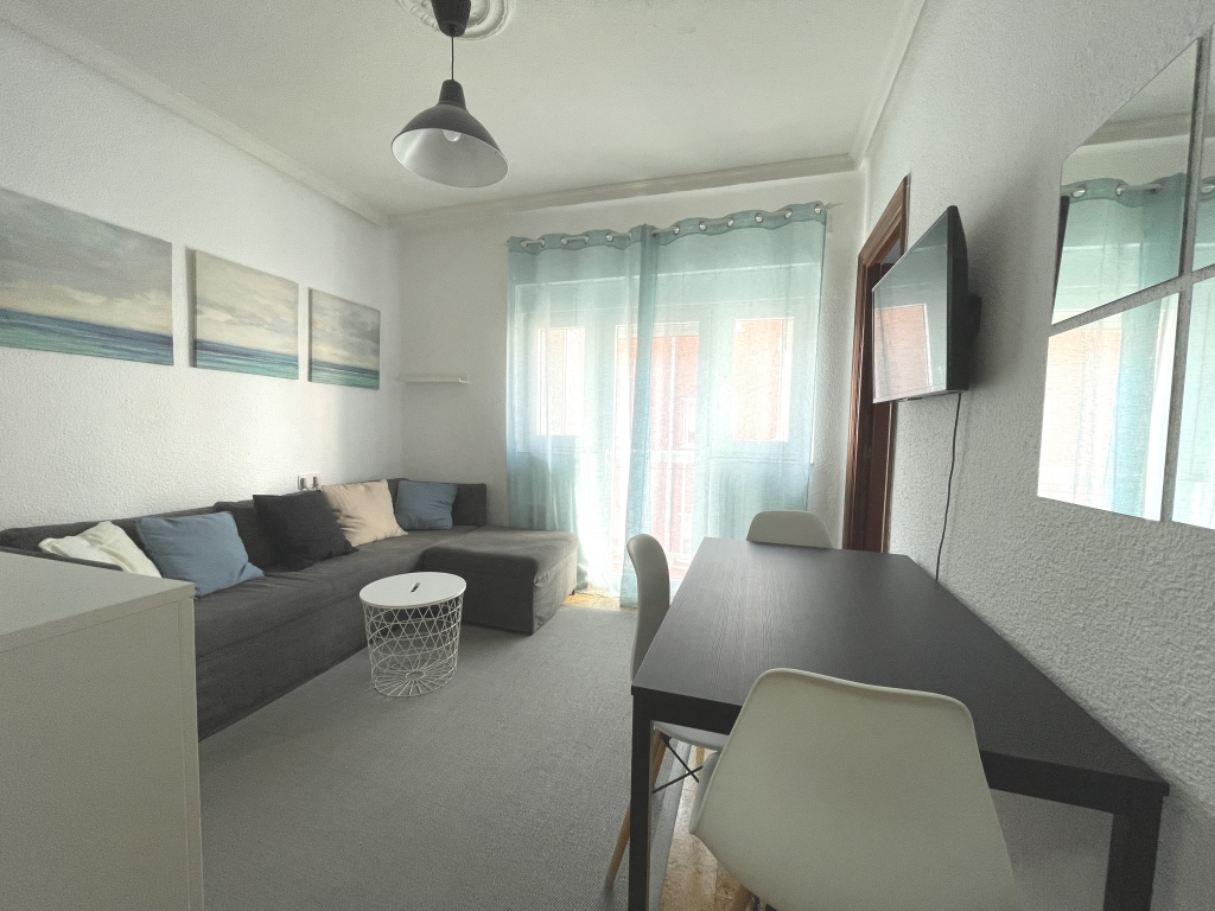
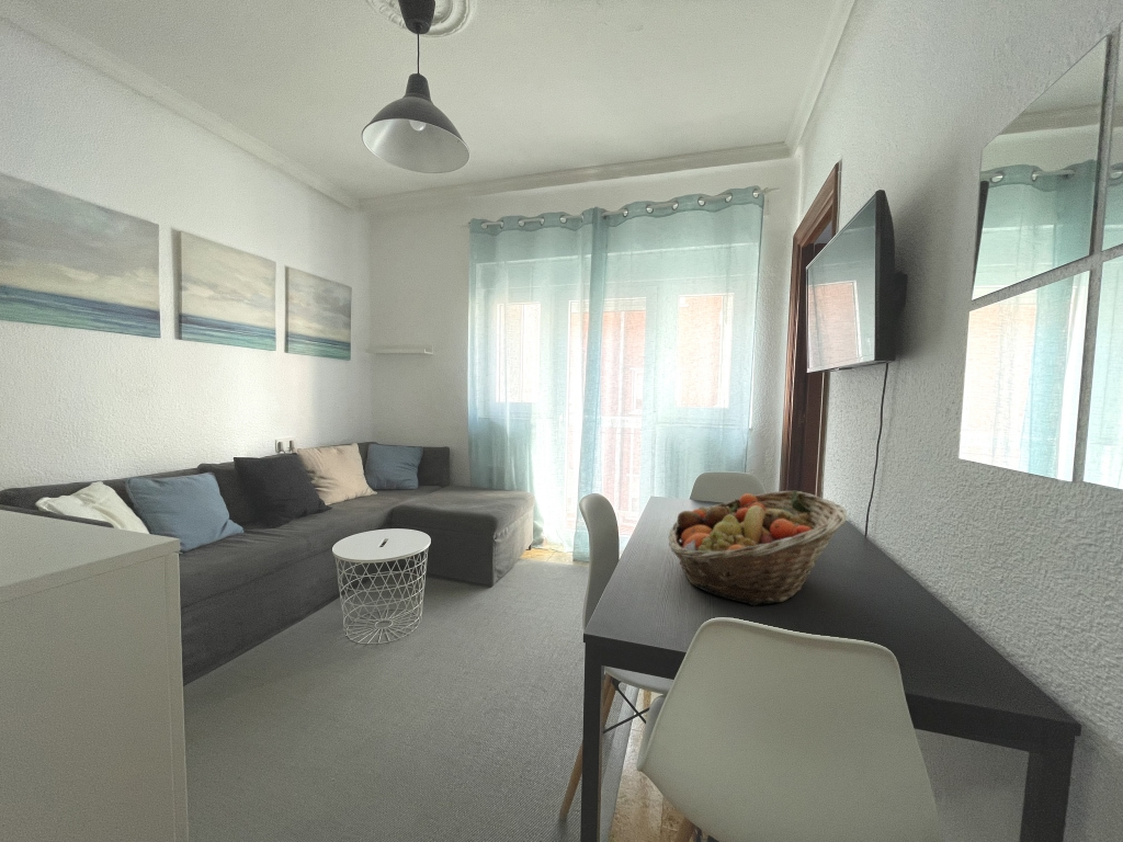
+ fruit basket [667,490,848,606]
